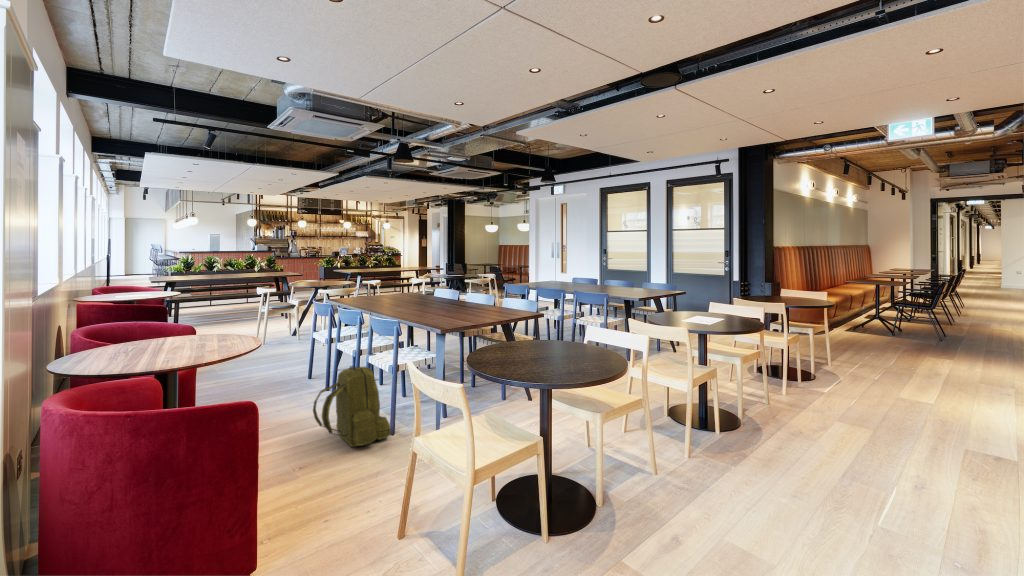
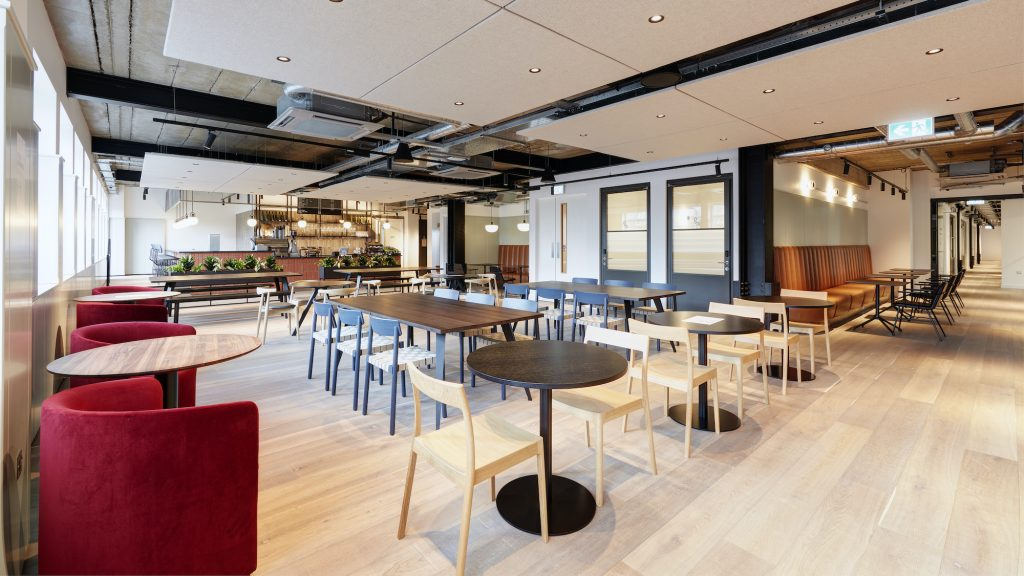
- backpack [312,365,392,448]
